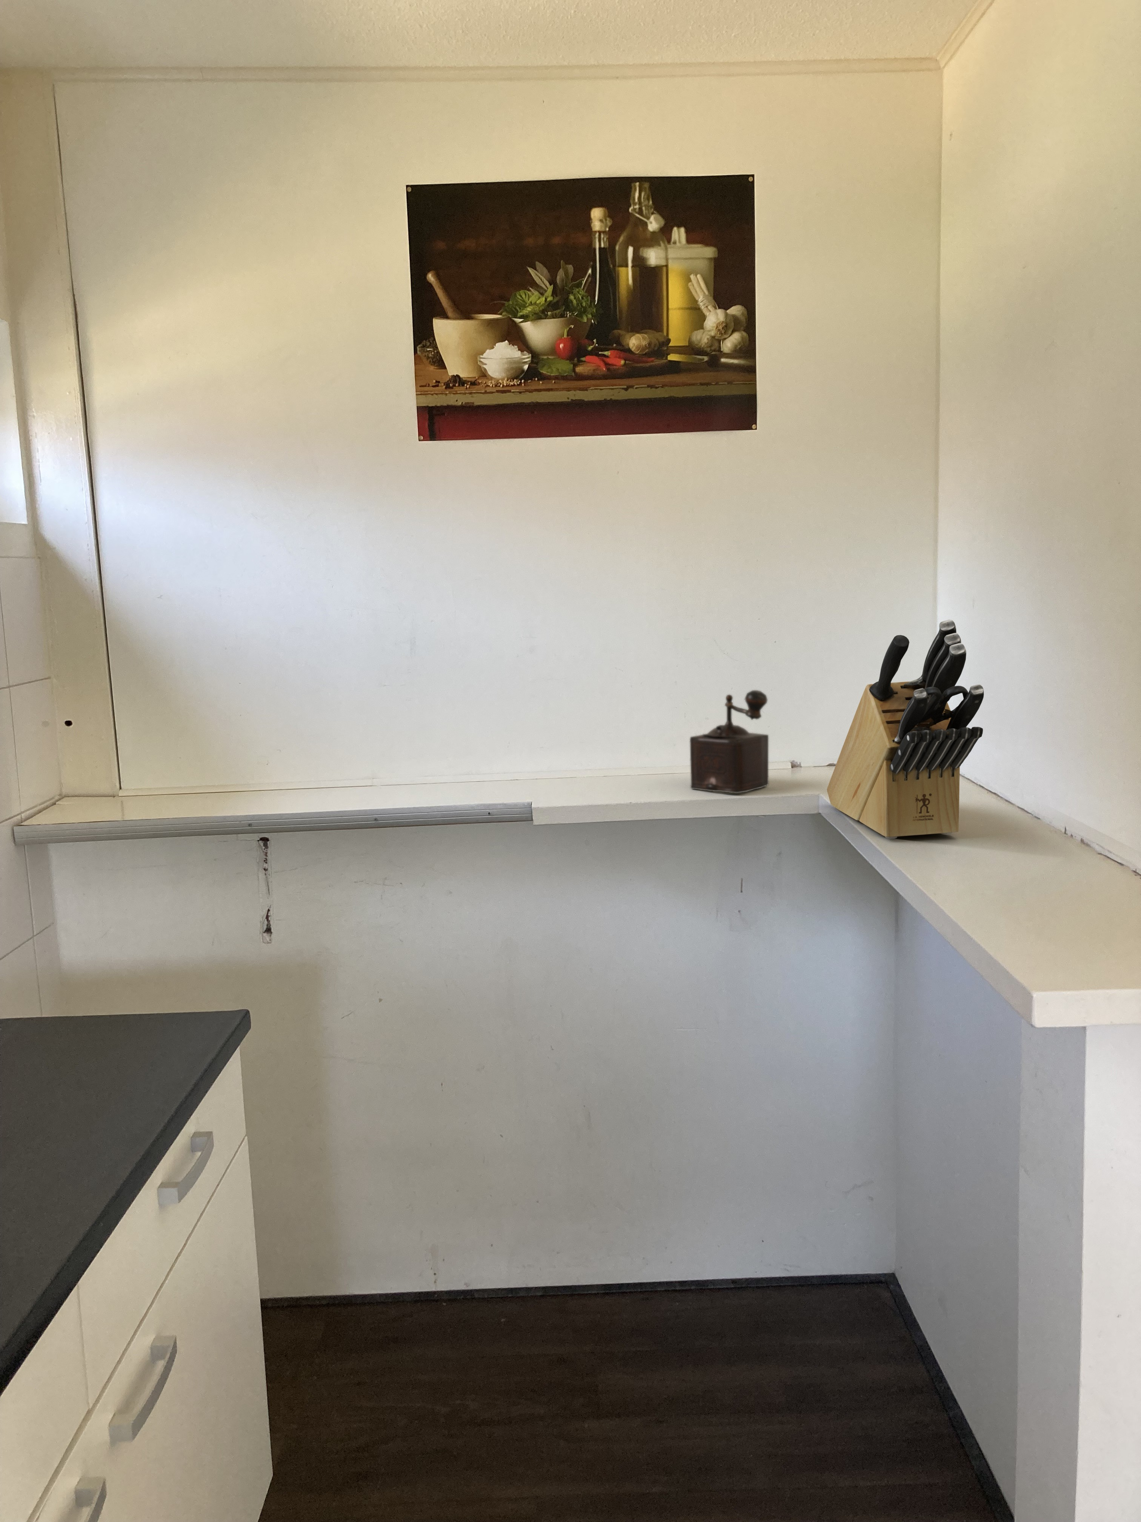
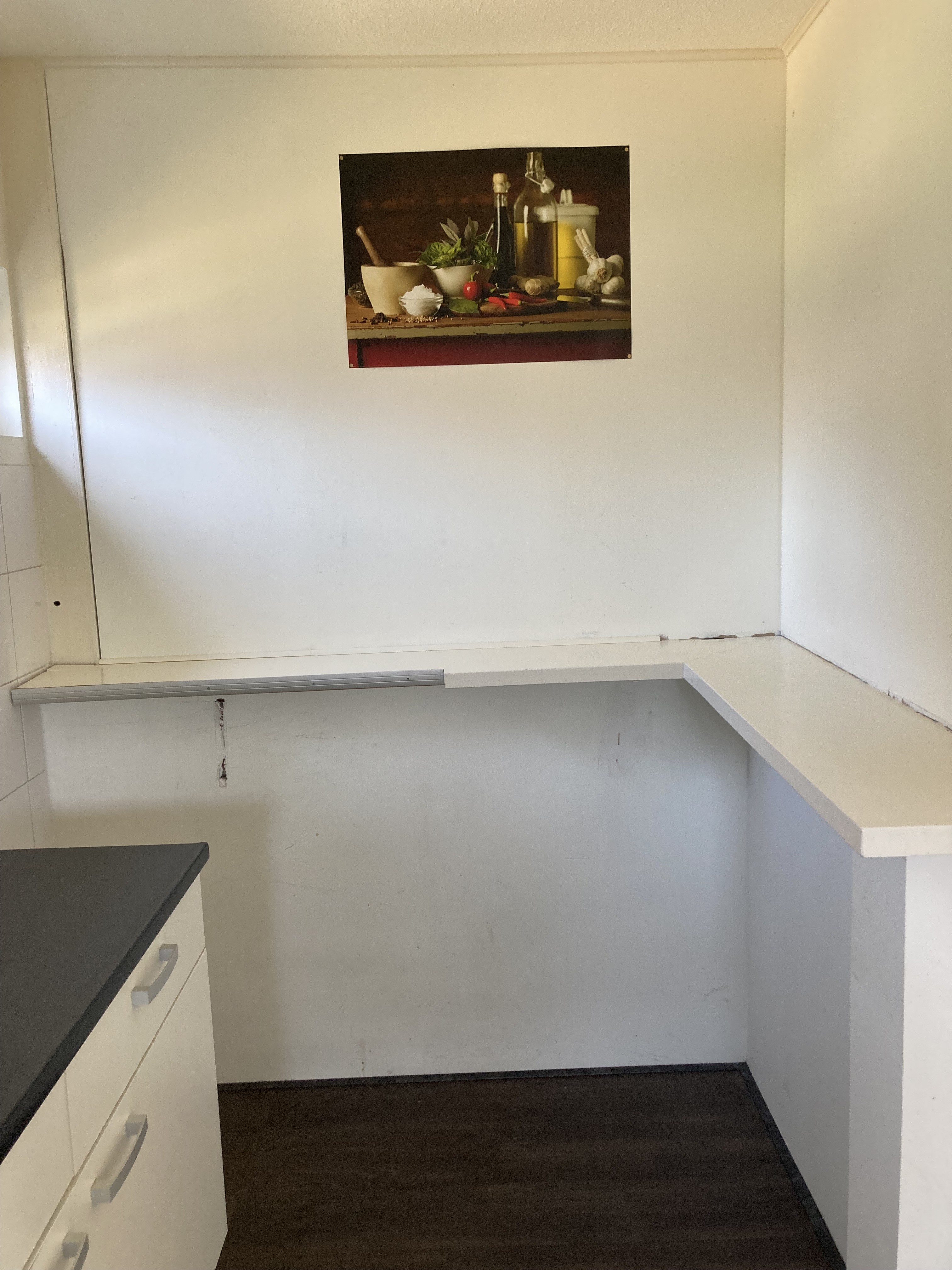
- pepper mill [689,689,769,793]
- knife block [826,620,984,839]
